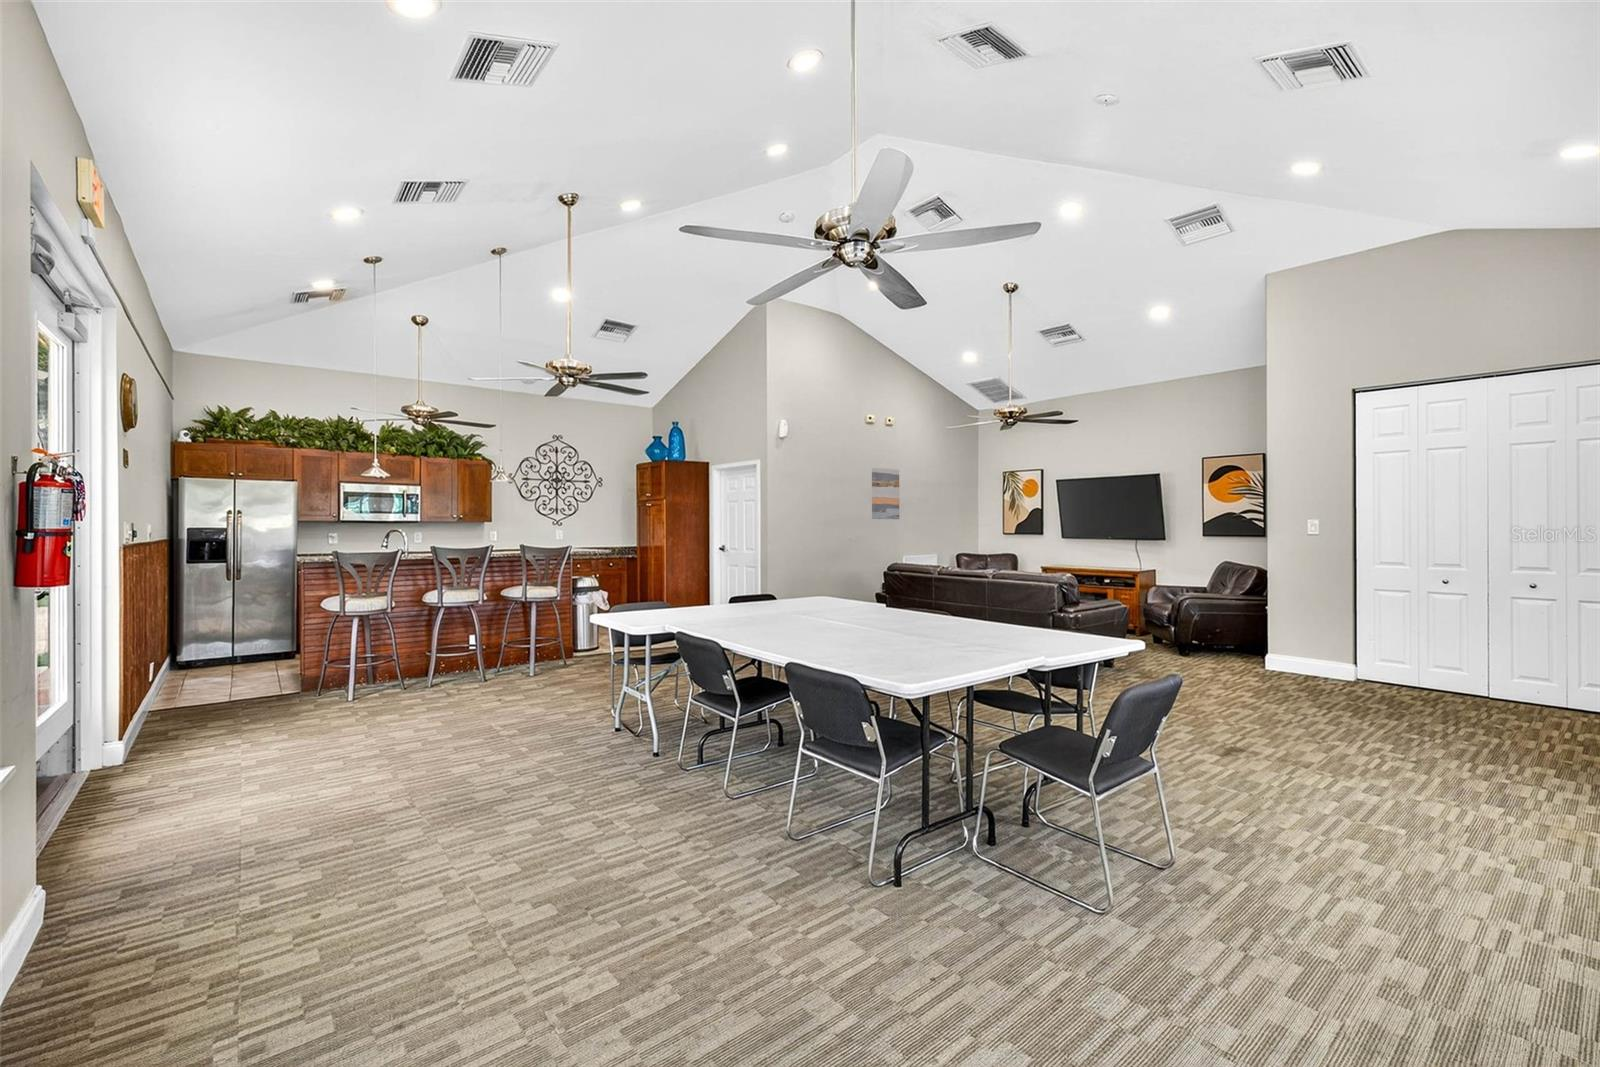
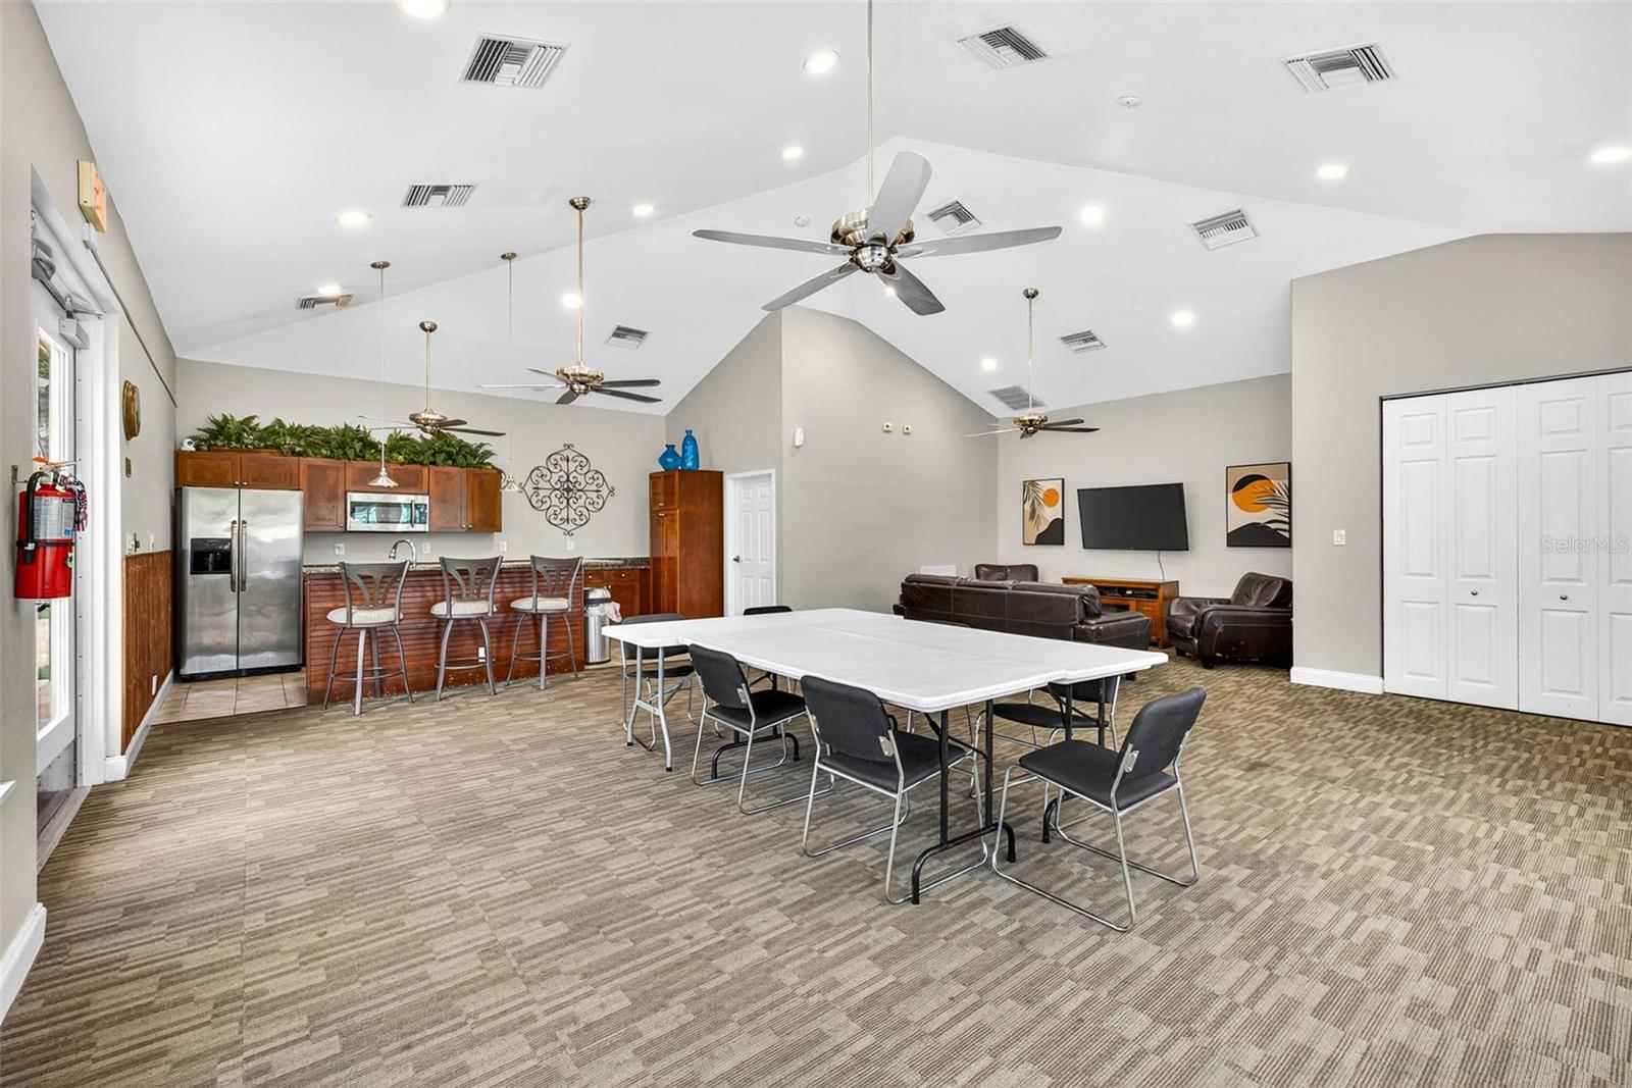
- wall art [871,467,900,520]
